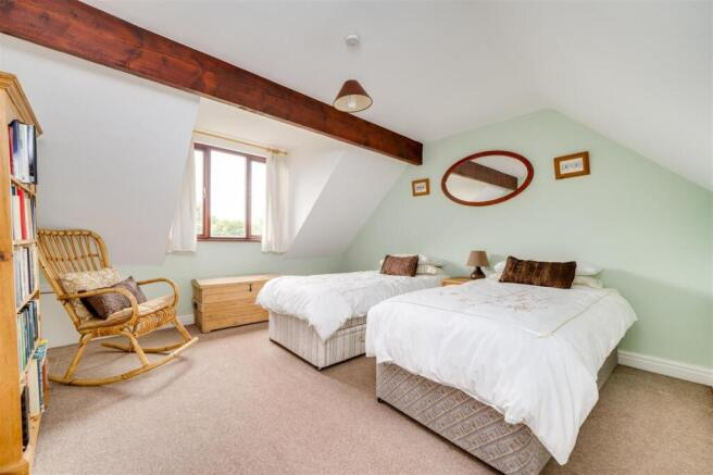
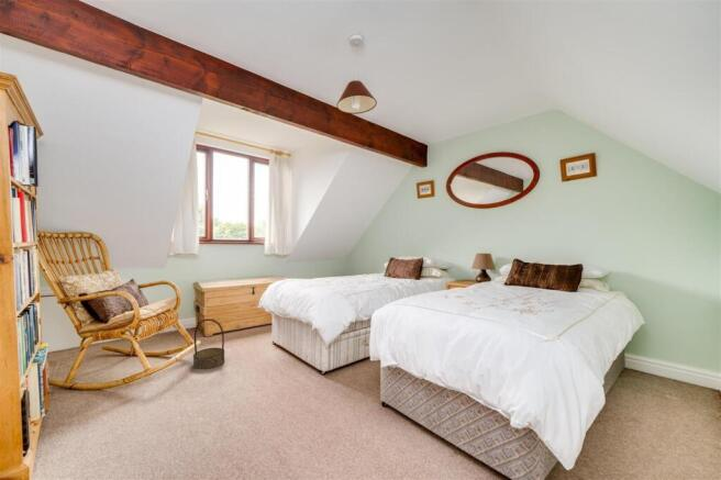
+ basket [192,317,225,370]
